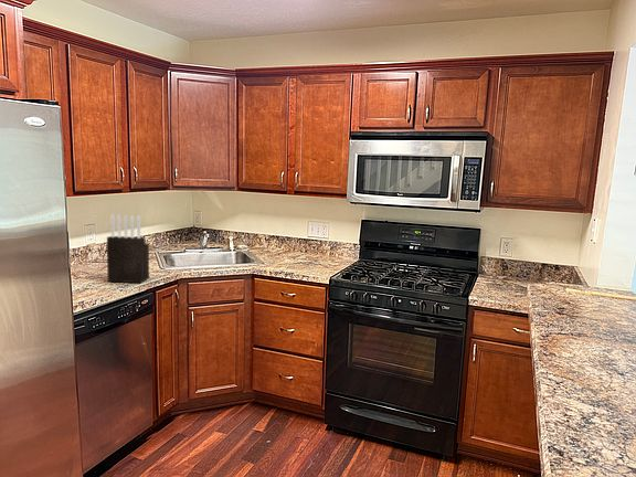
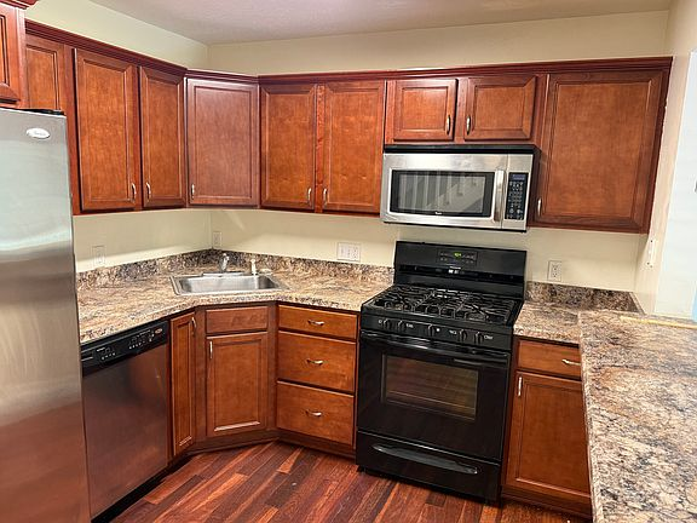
- knife block [106,213,150,284]
